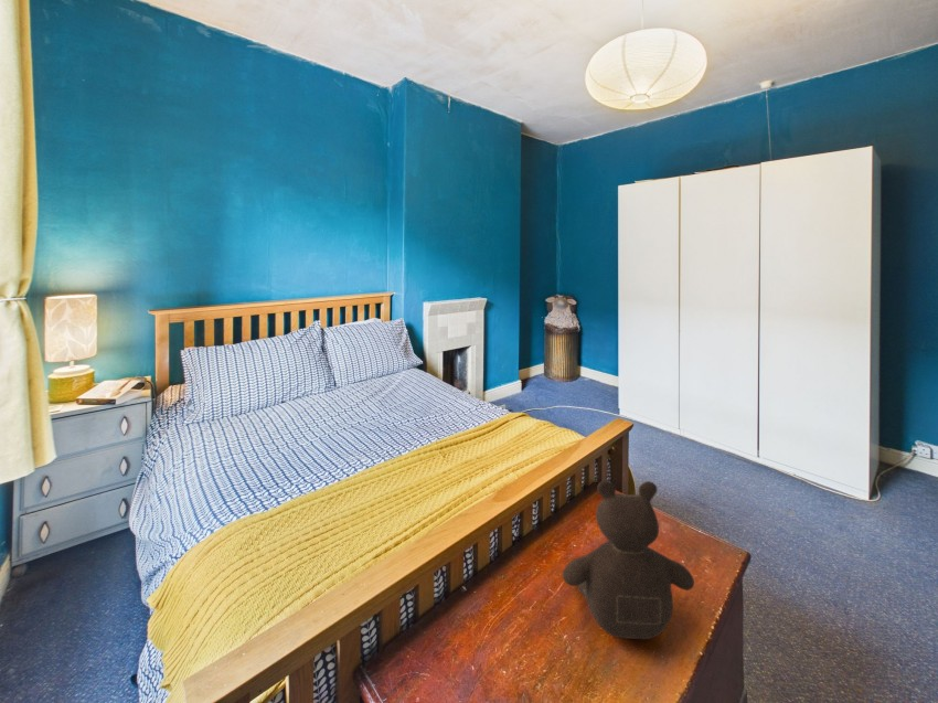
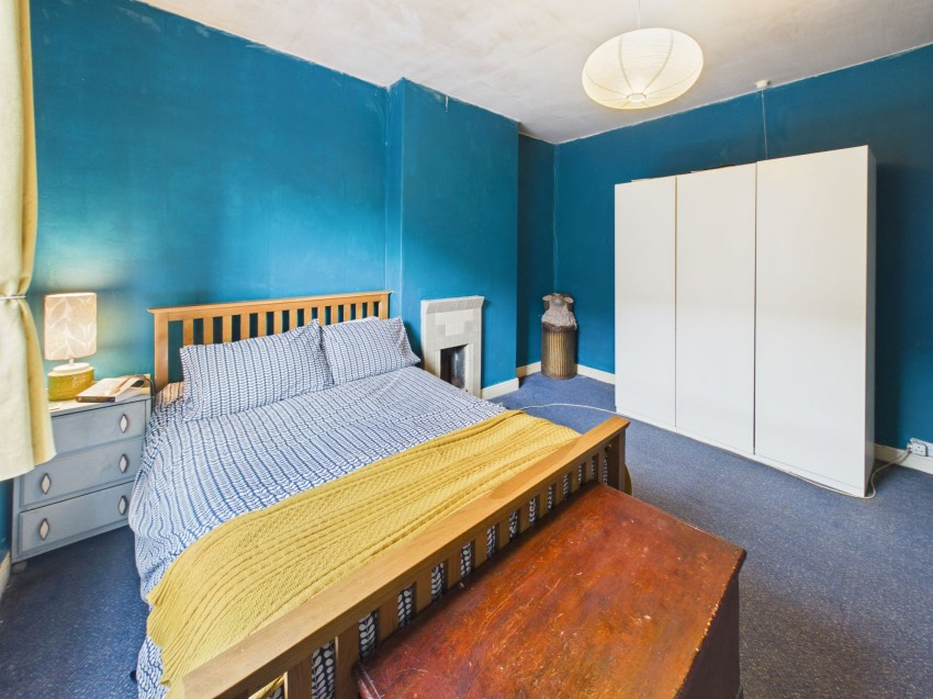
- teddy bear [562,480,695,640]
